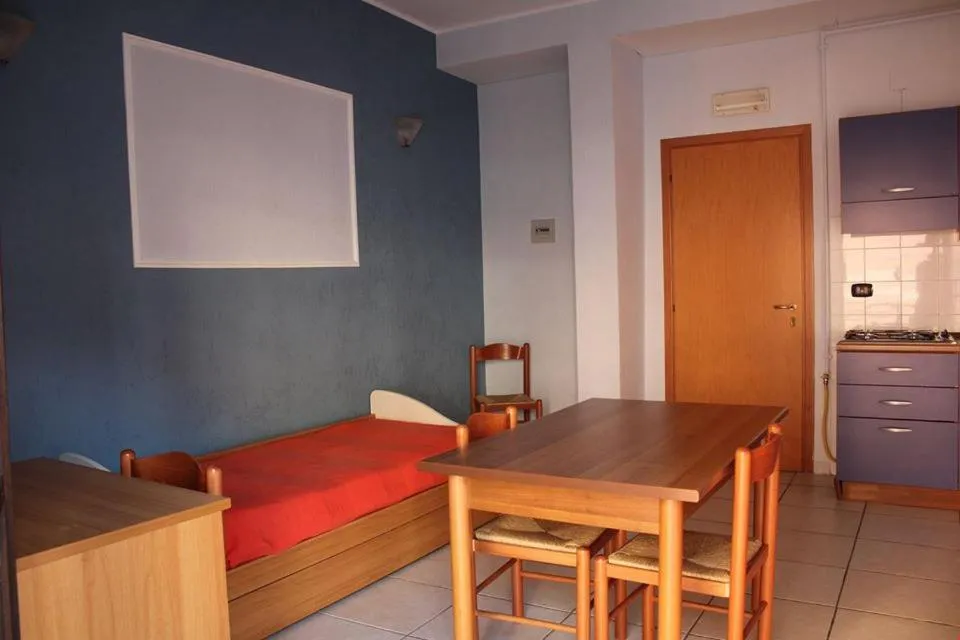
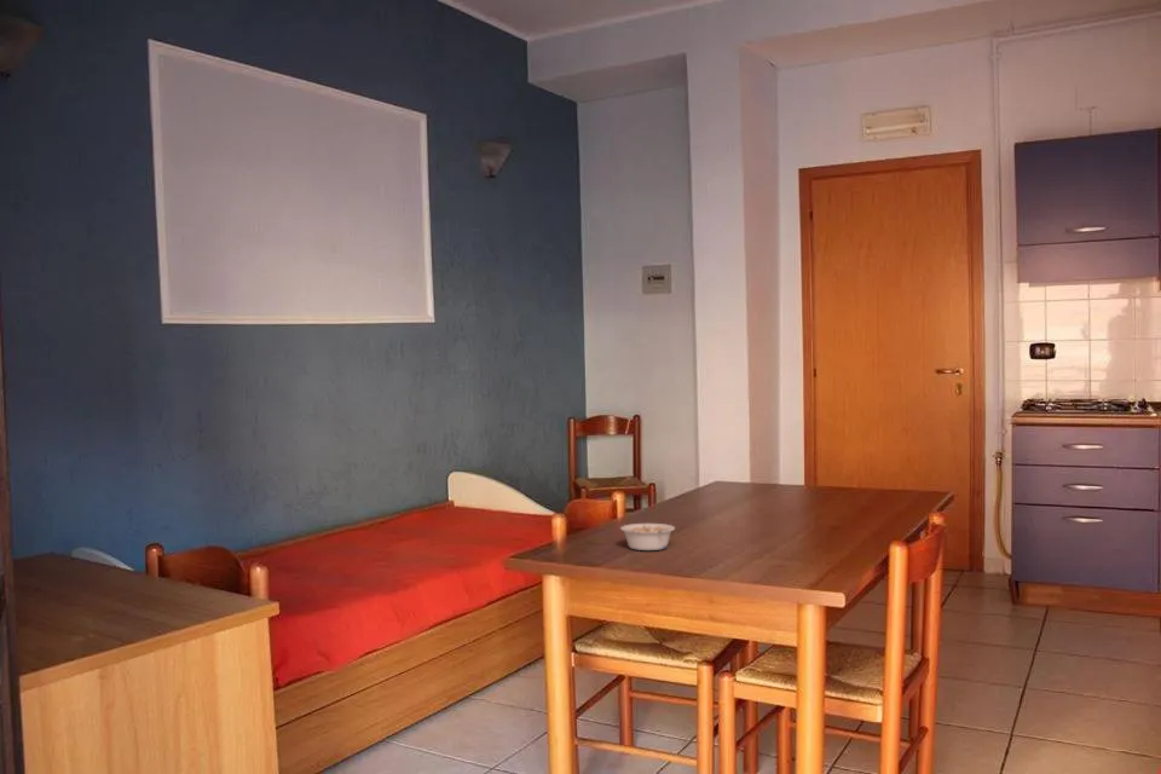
+ legume [619,522,676,551]
